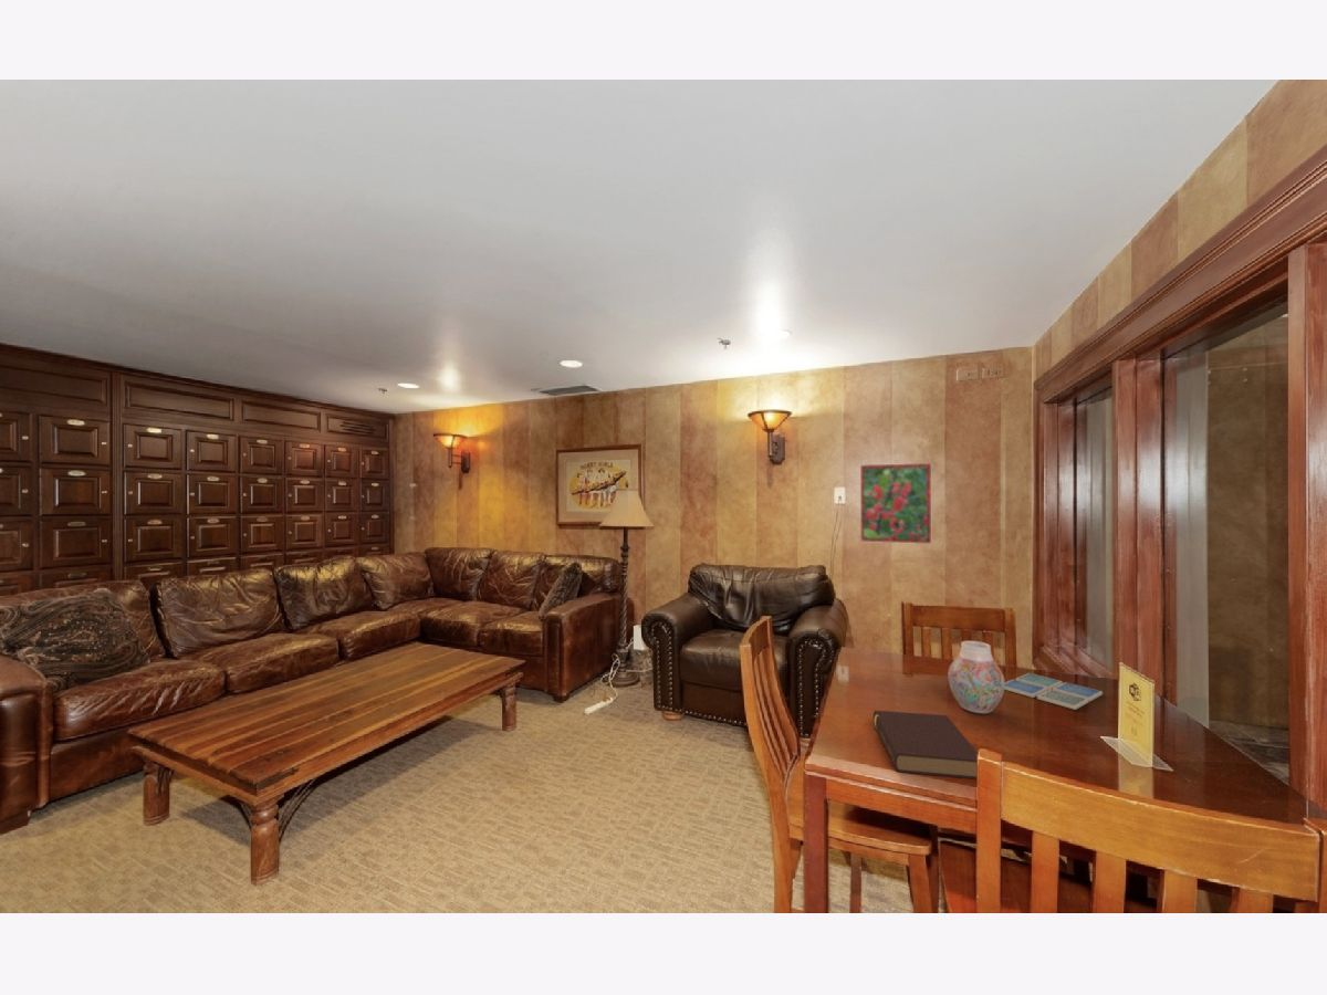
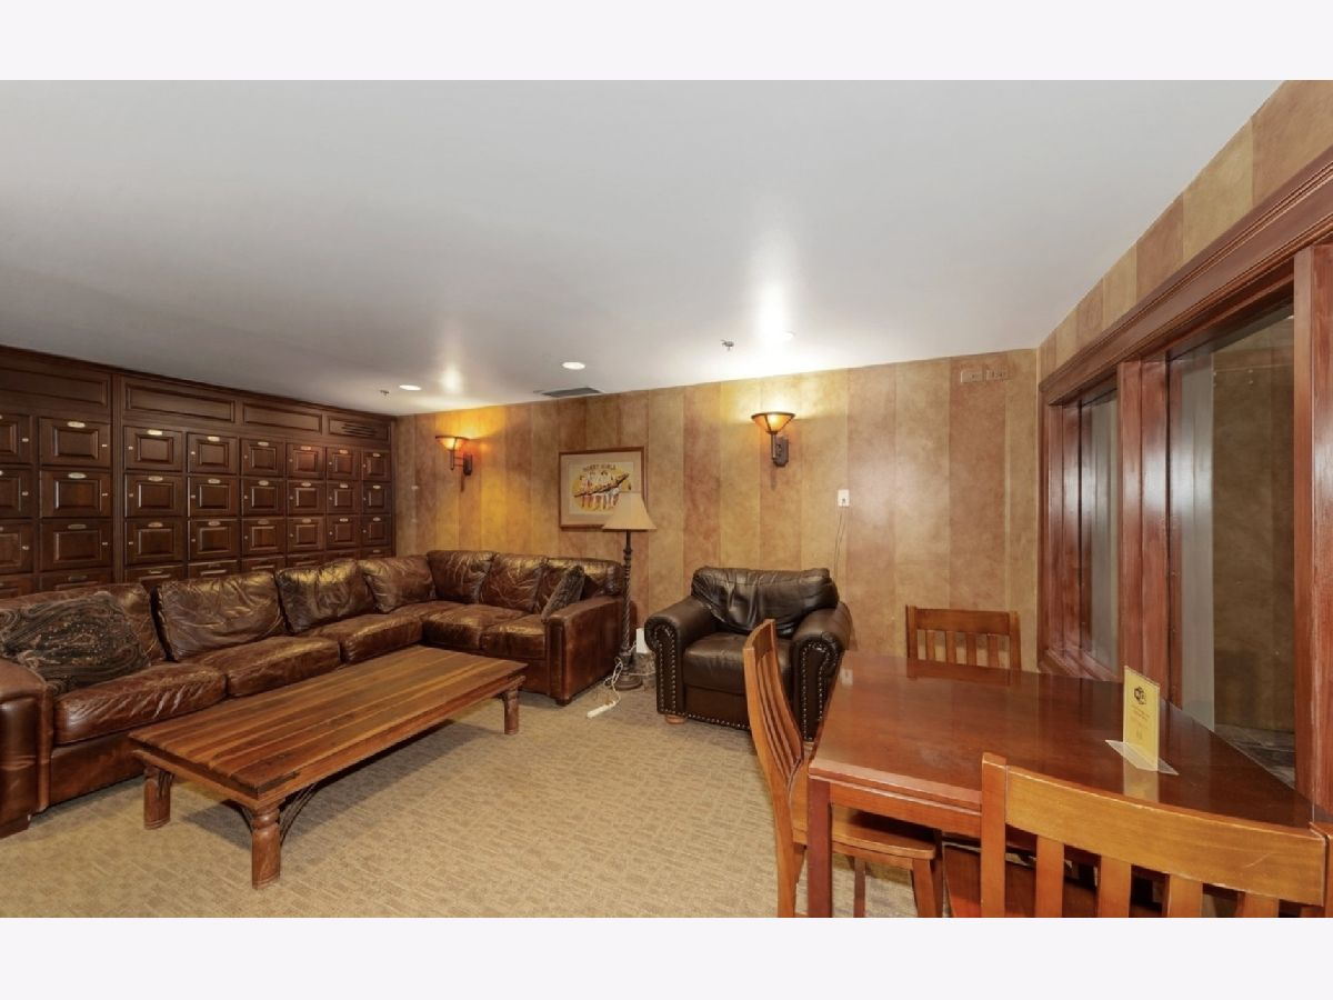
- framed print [859,462,932,545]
- vase [947,640,1006,714]
- drink coaster [1004,672,1104,711]
- book [871,710,979,781]
